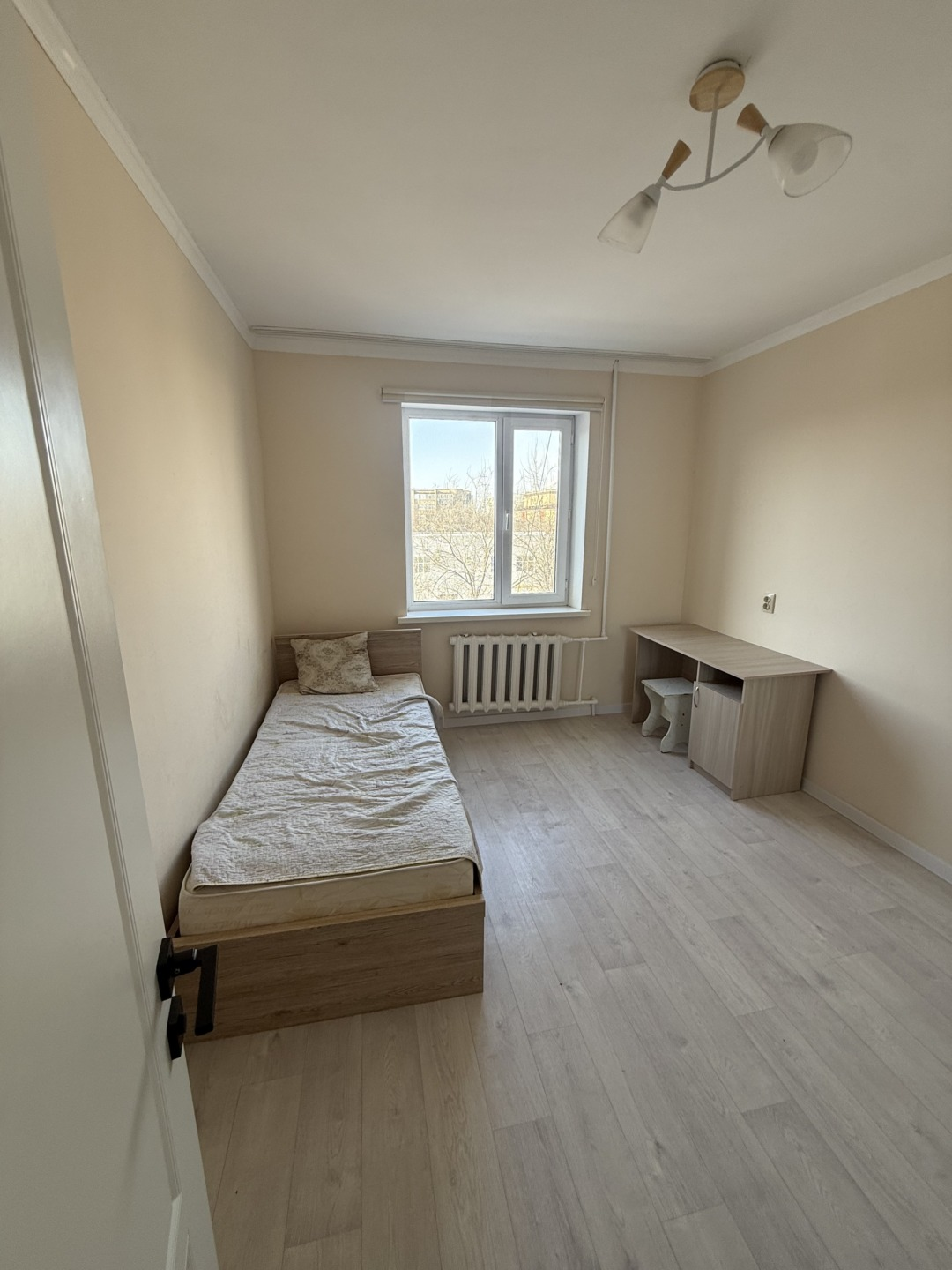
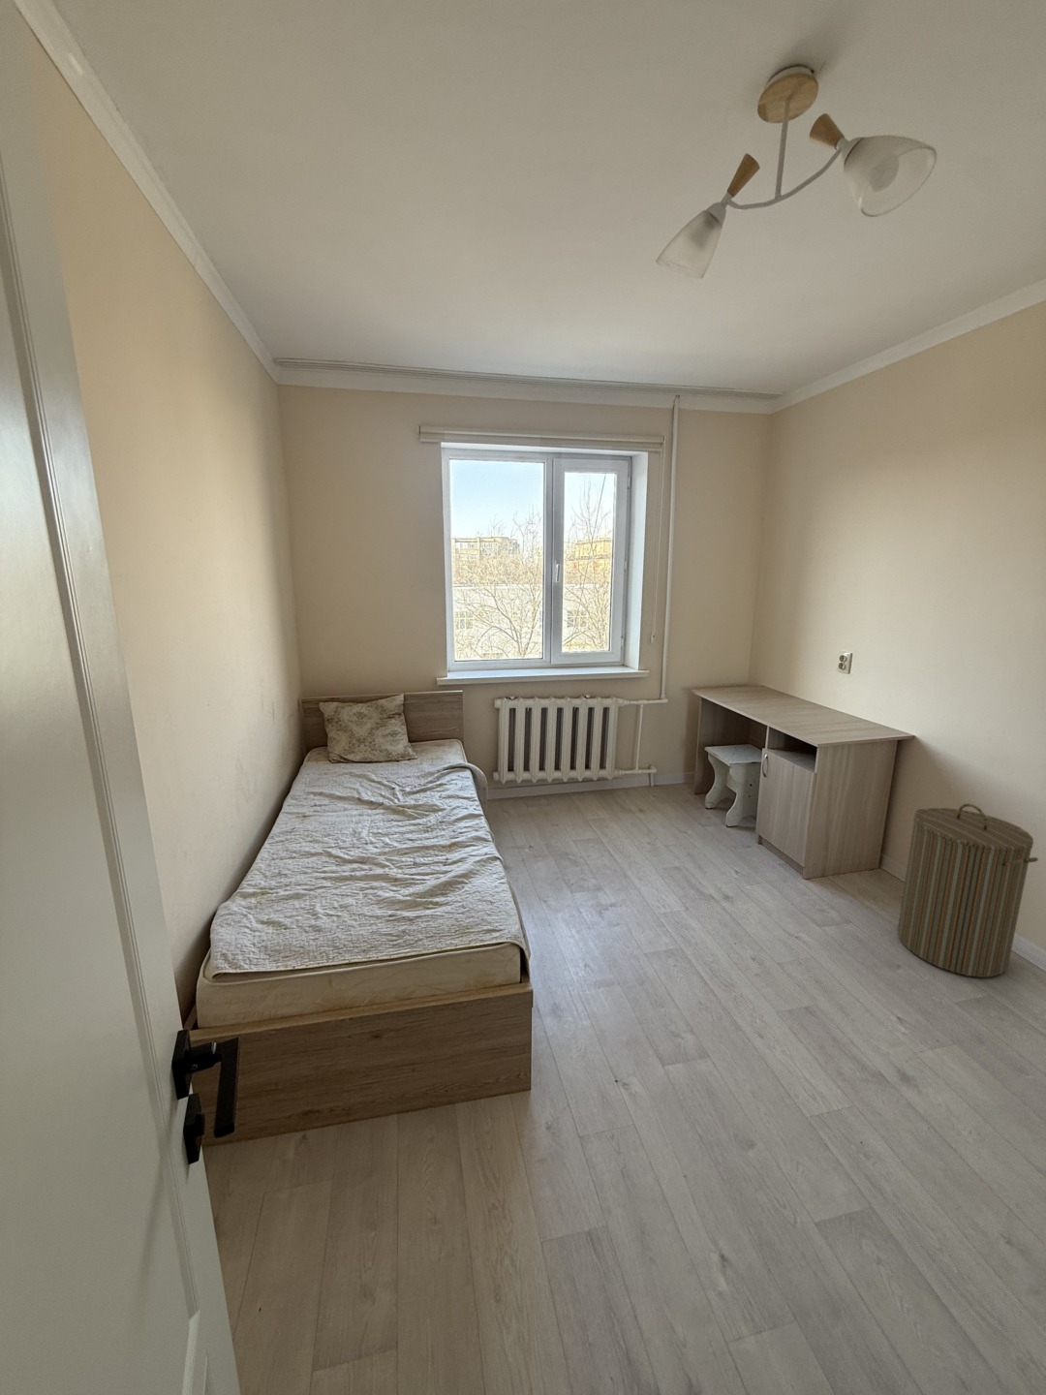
+ laundry hamper [897,803,1039,979]
